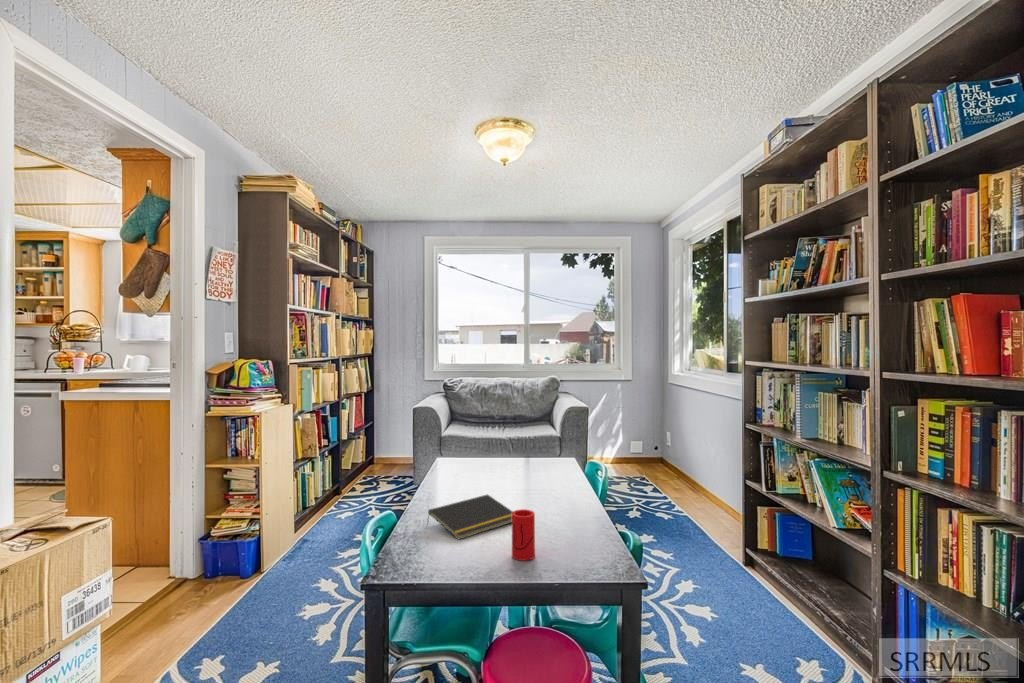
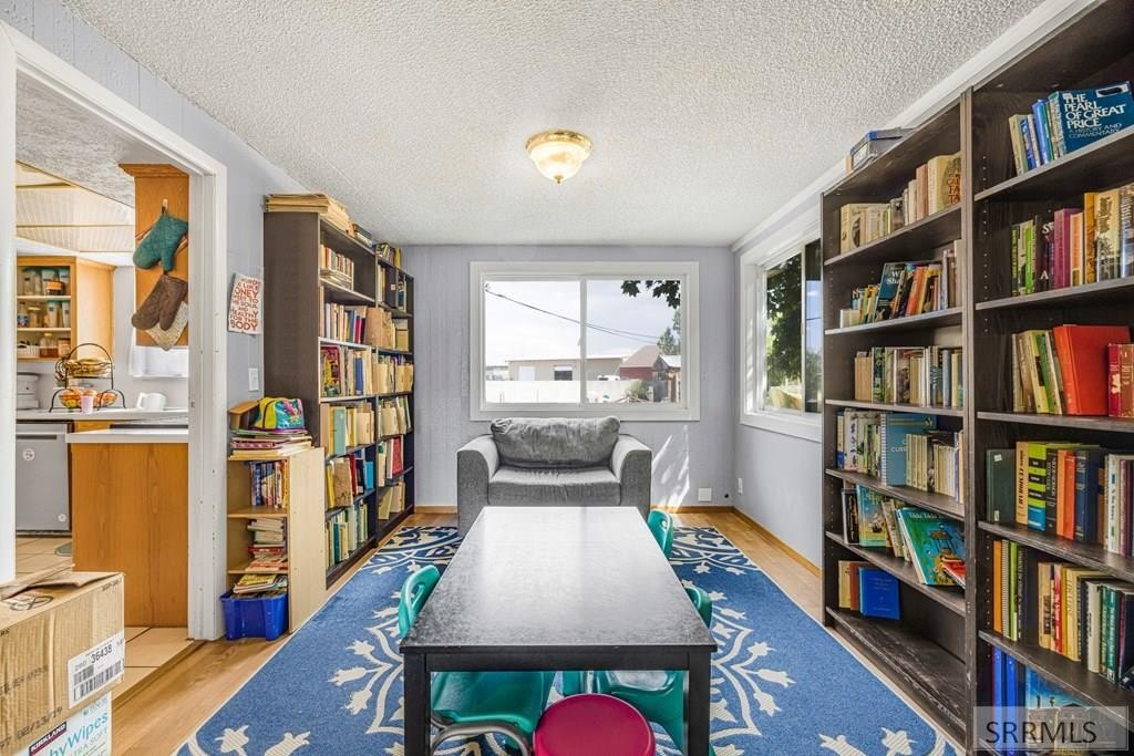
- notepad [426,493,513,541]
- cup [511,508,536,562]
